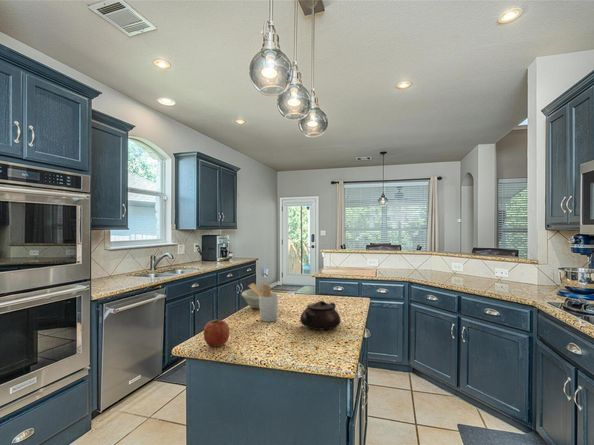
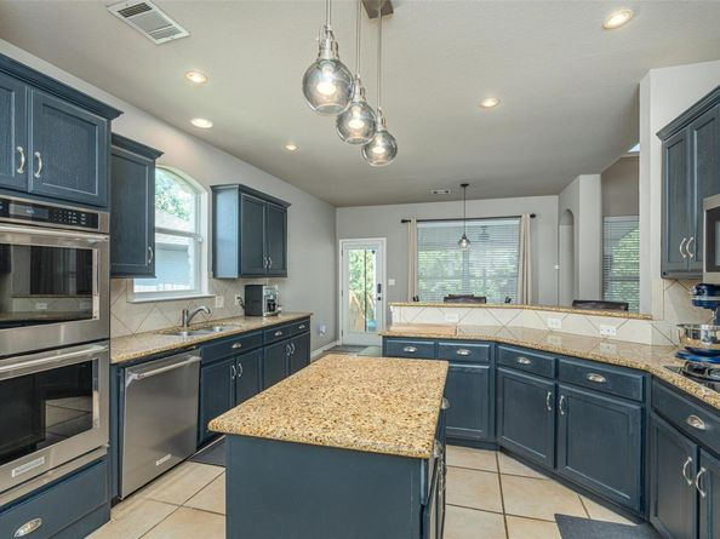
- utensil holder [247,282,279,323]
- fruit [203,317,231,348]
- bowl [241,288,274,309]
- teapot [299,300,342,331]
